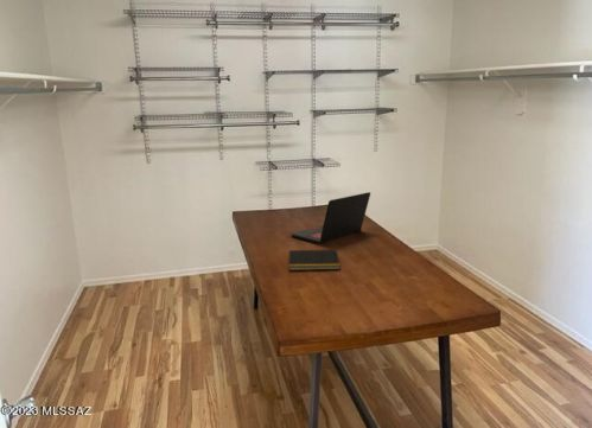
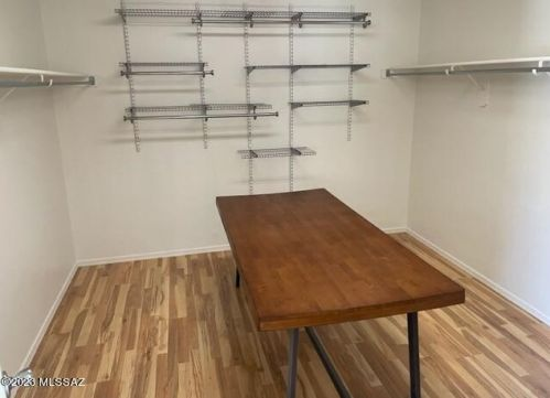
- laptop [289,191,371,244]
- notepad [287,249,340,272]
